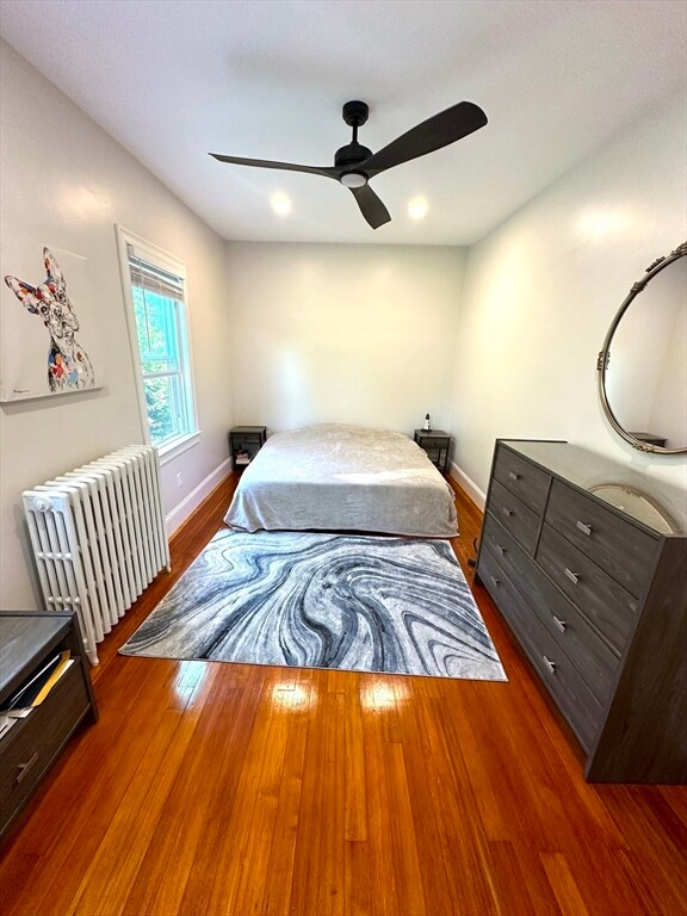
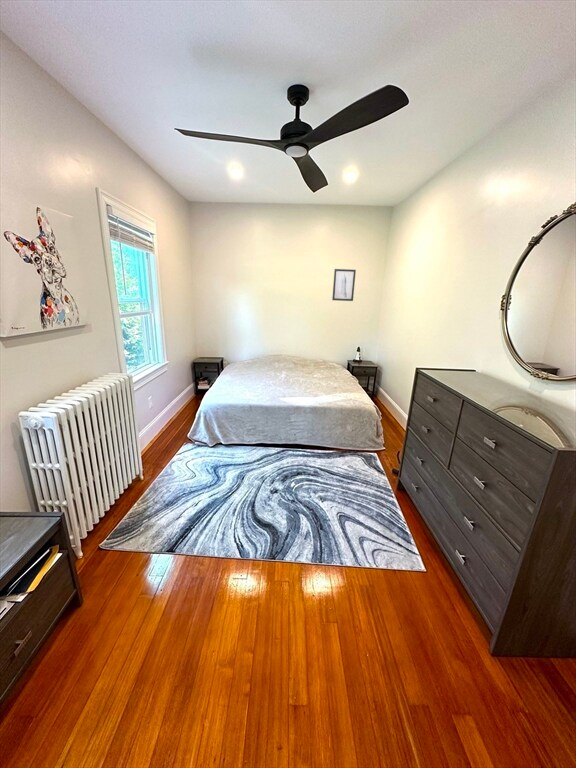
+ wall art [331,268,357,302]
